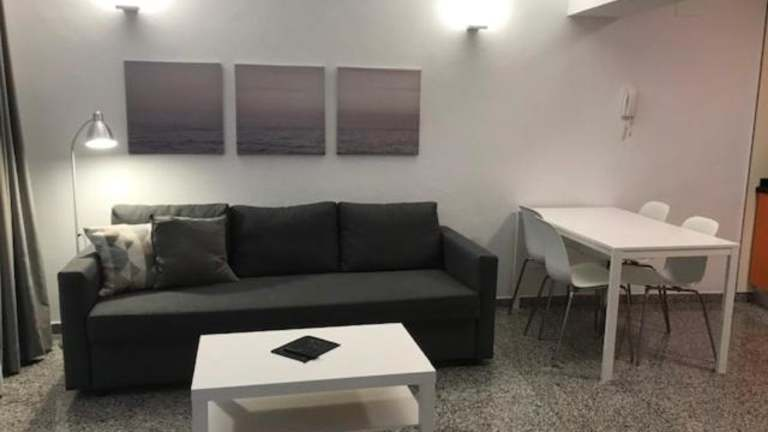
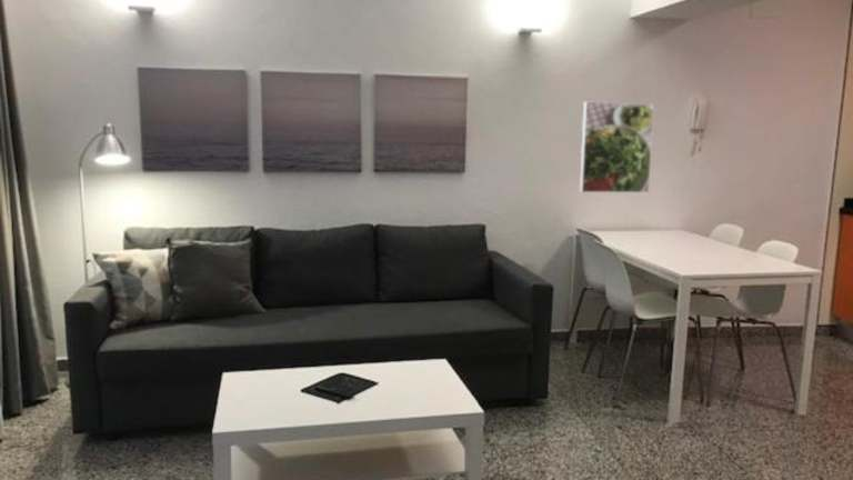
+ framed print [579,101,655,193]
